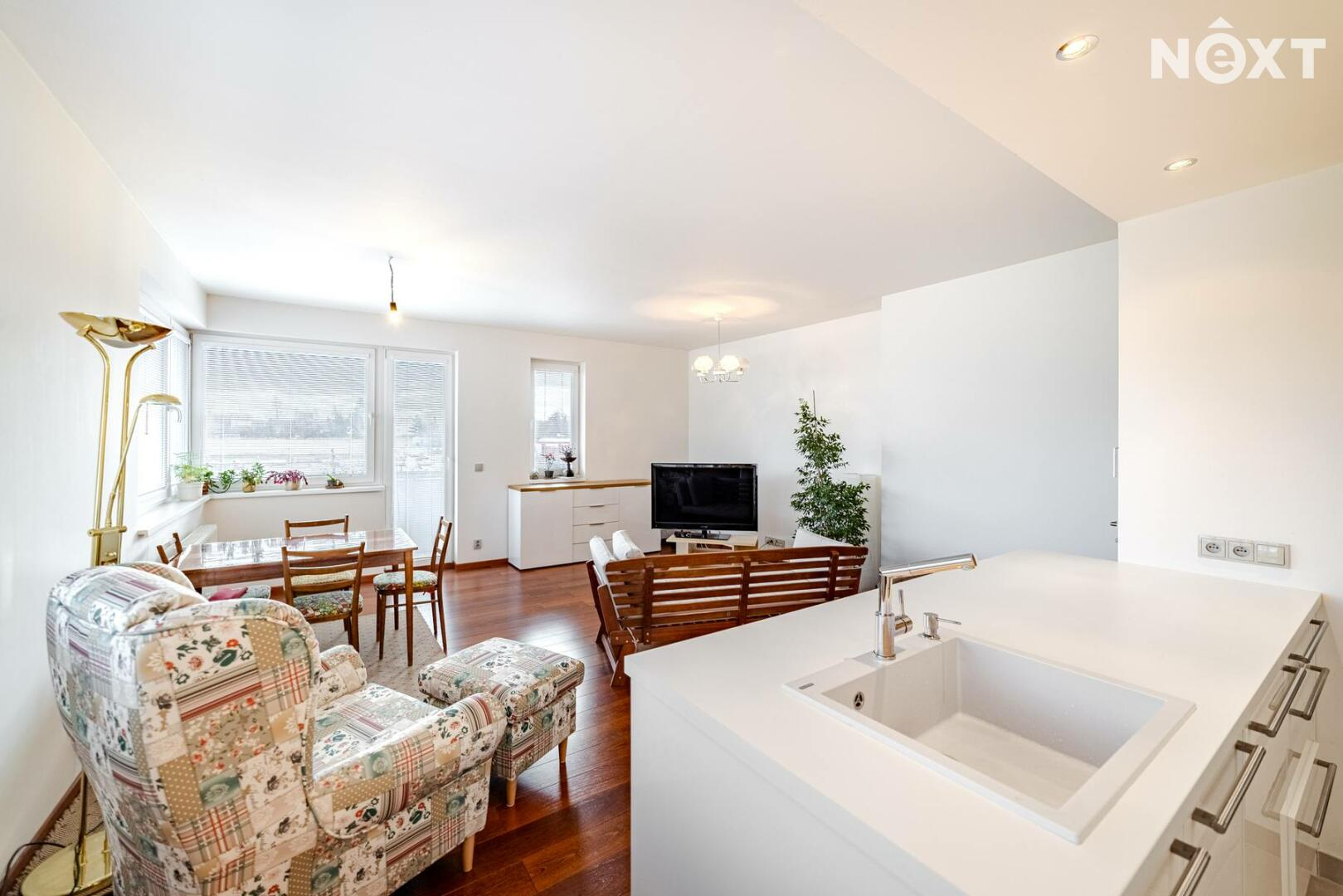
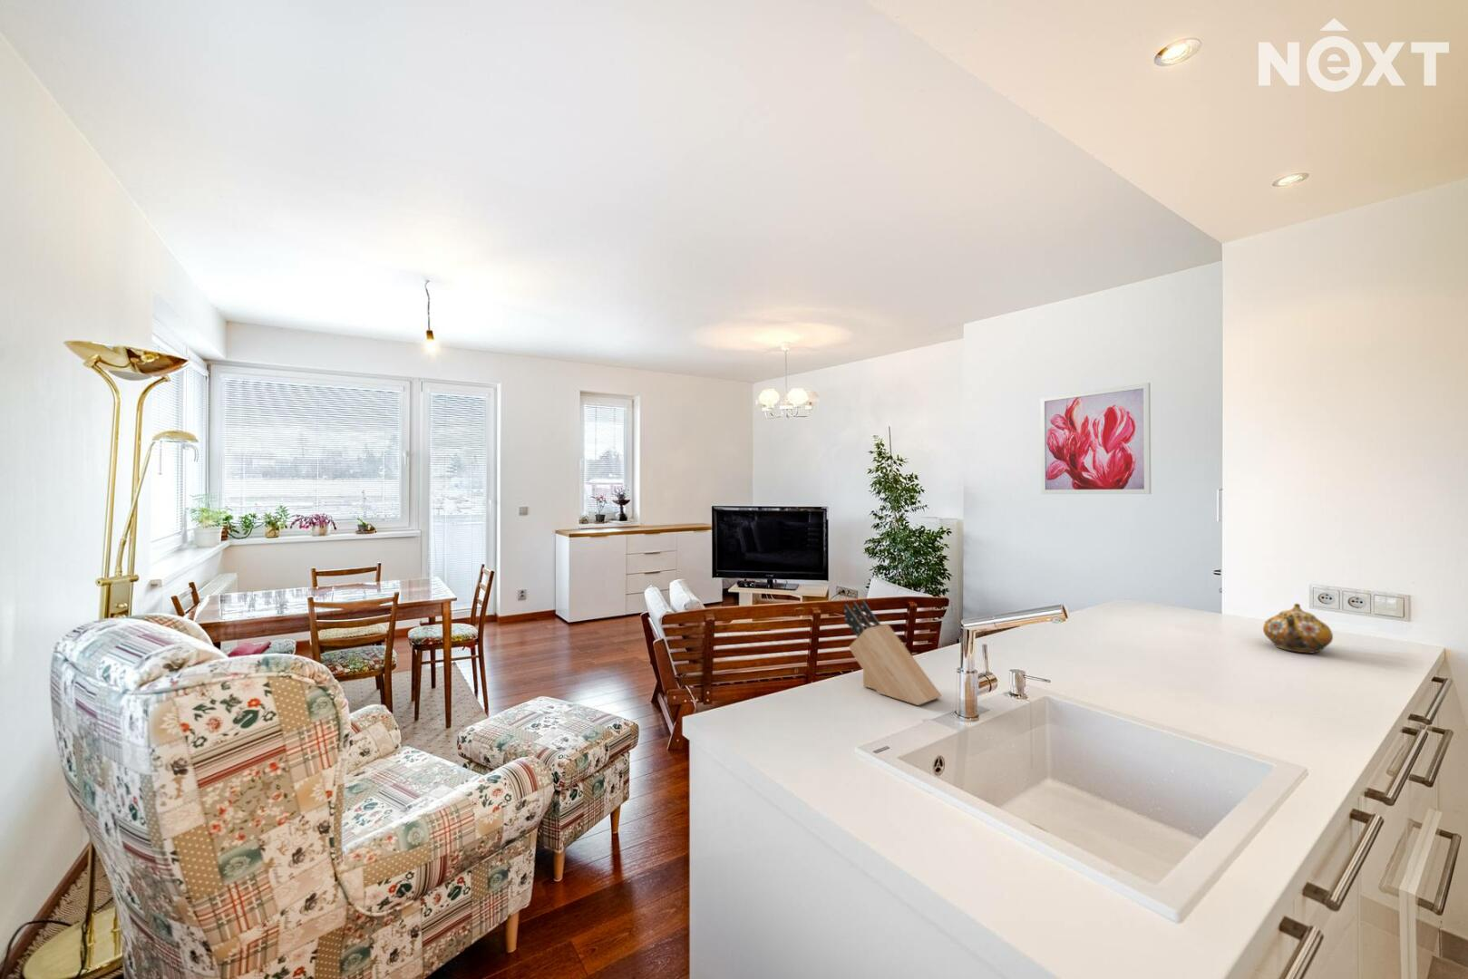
+ teapot [1263,603,1334,654]
+ wall art [1040,381,1151,495]
+ knife block [843,599,942,706]
